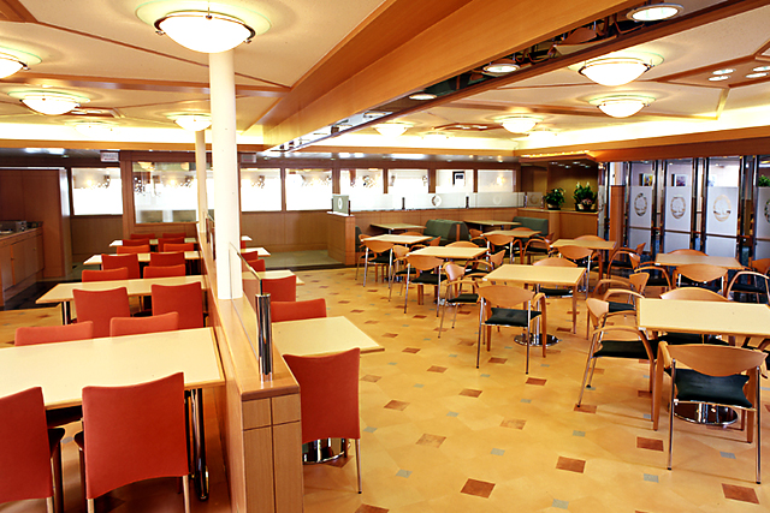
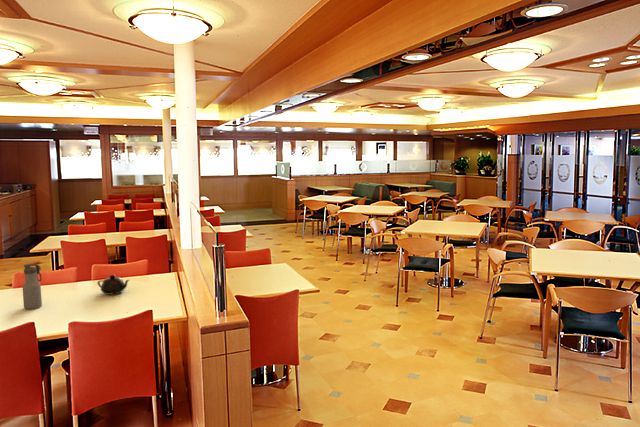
+ water bottle [21,262,43,310]
+ teapot [97,274,130,296]
